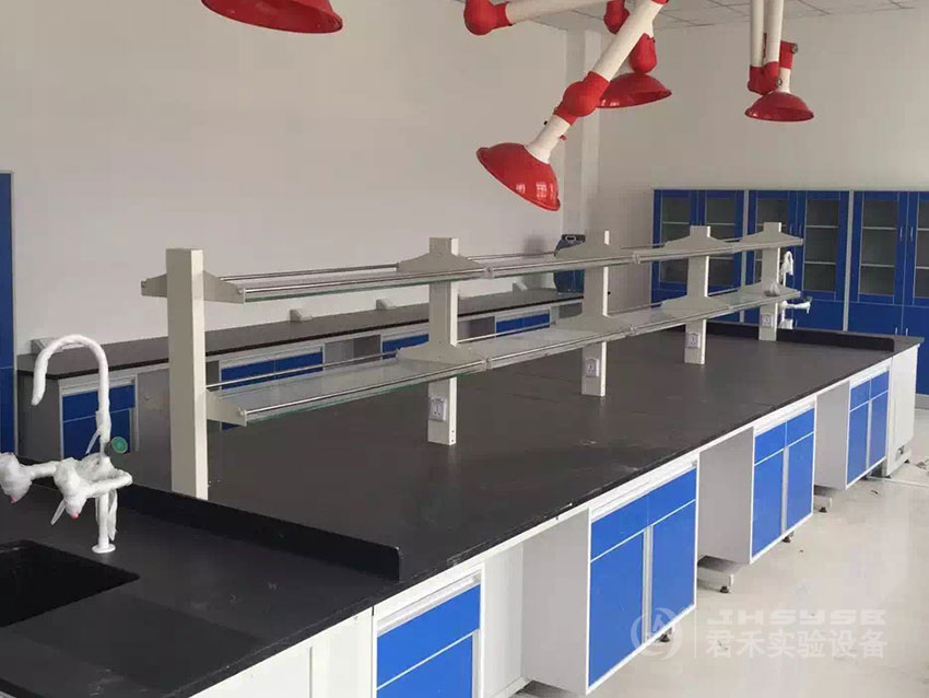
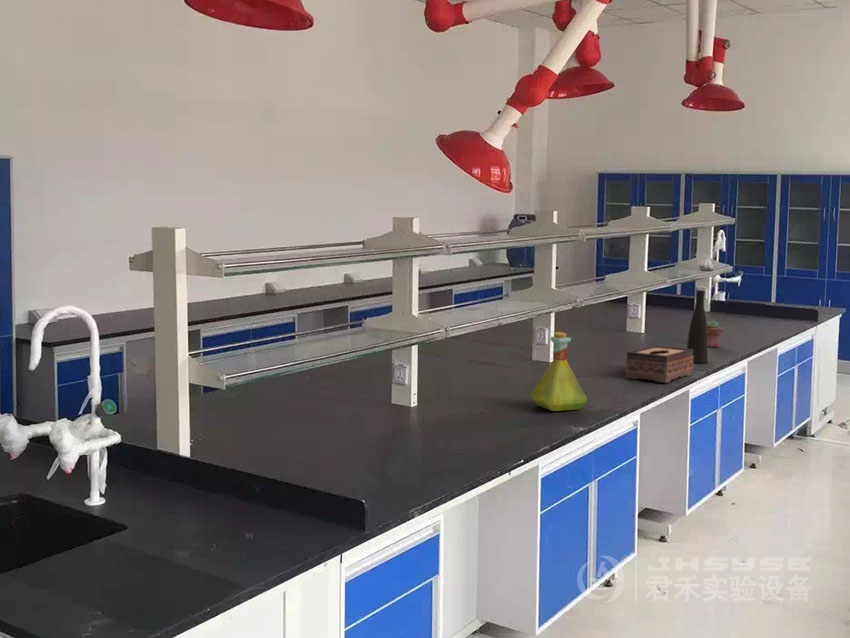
+ tissue box [625,345,694,384]
+ flask [530,331,588,412]
+ vase [686,289,709,364]
+ potted succulent [706,320,725,348]
